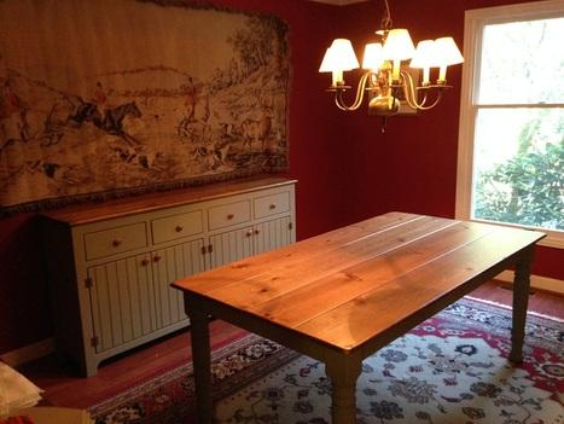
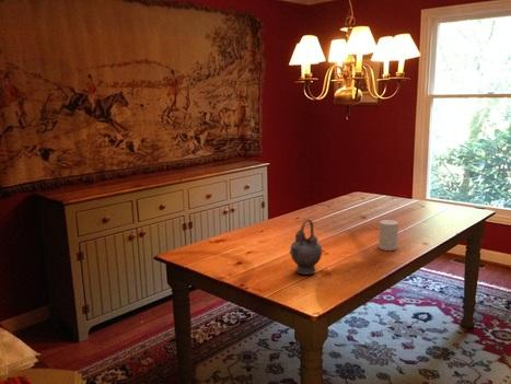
+ cup [378,219,399,252]
+ teapot [288,219,323,276]
